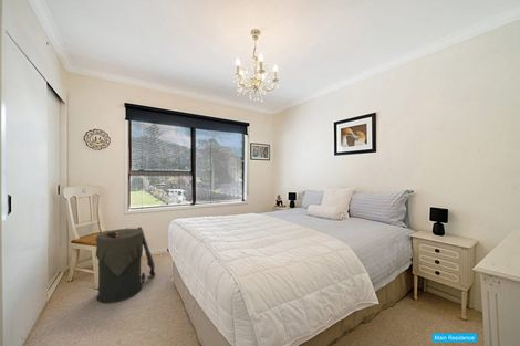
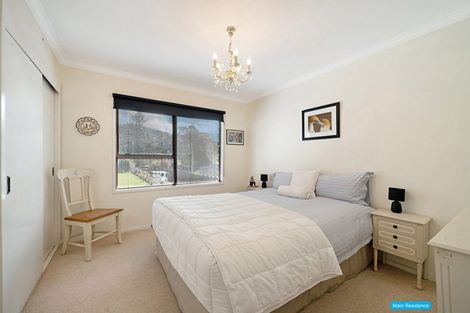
- laundry basket [94,226,157,304]
